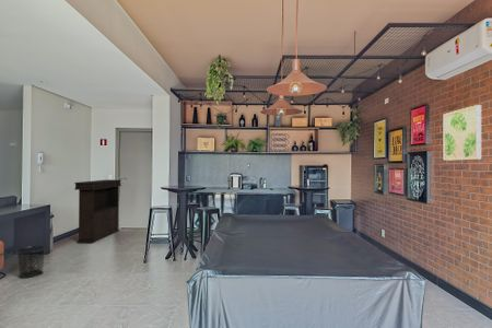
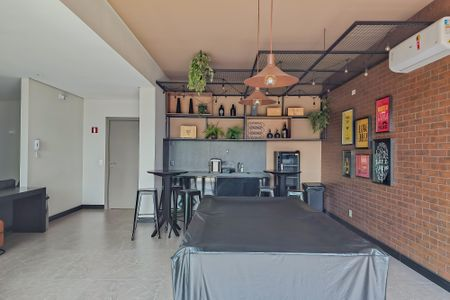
- trash can [15,245,47,280]
- console table [73,178,122,244]
- wall art [443,104,482,162]
